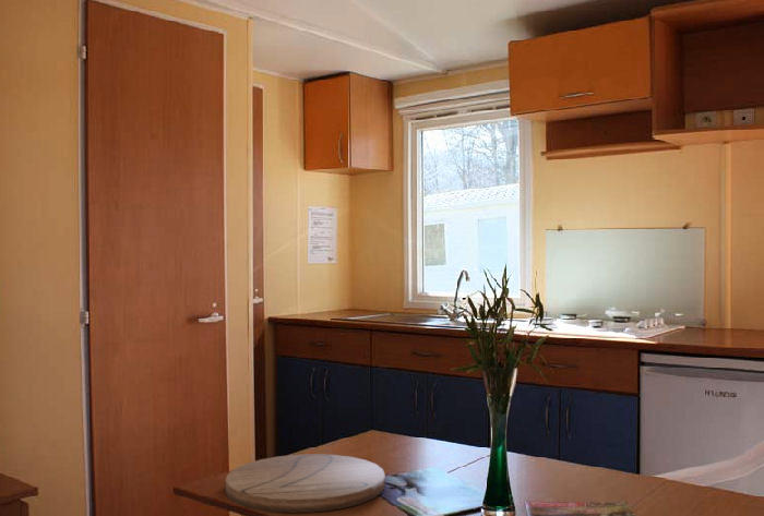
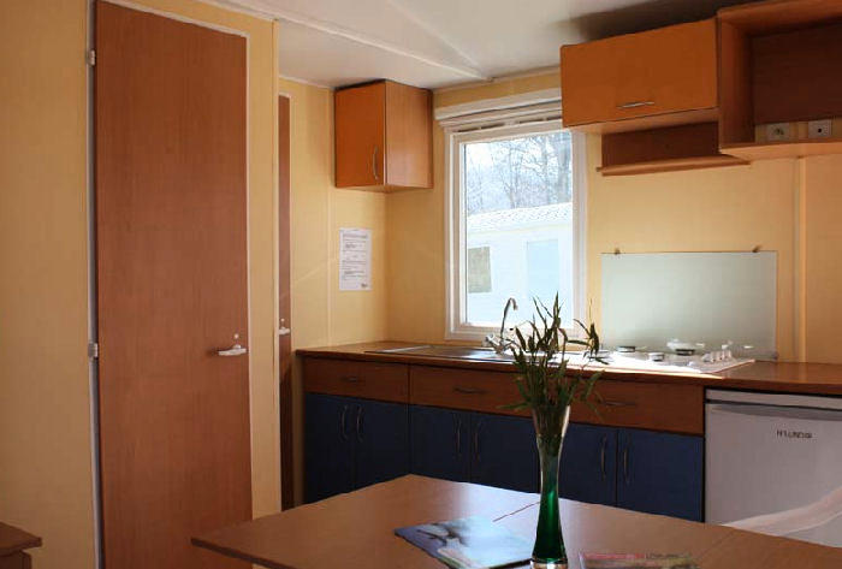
- cutting board [225,453,386,514]
